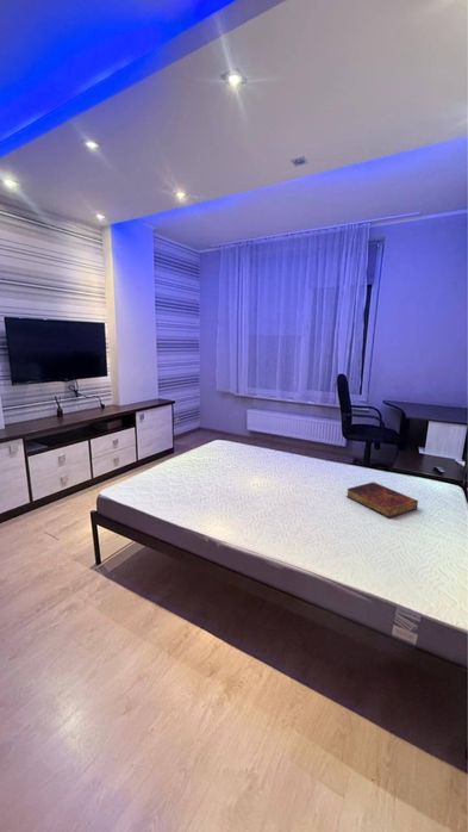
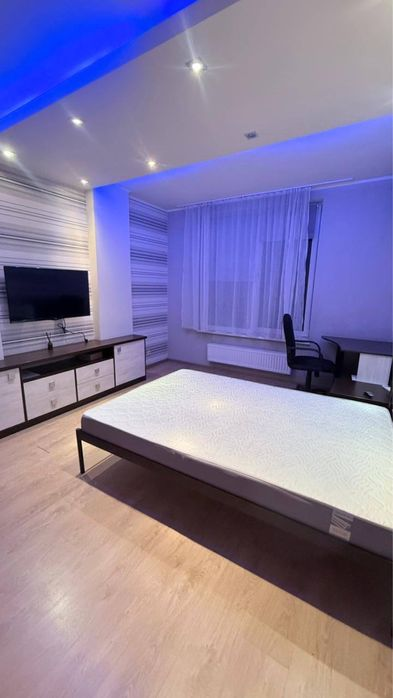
- book [345,482,419,520]
